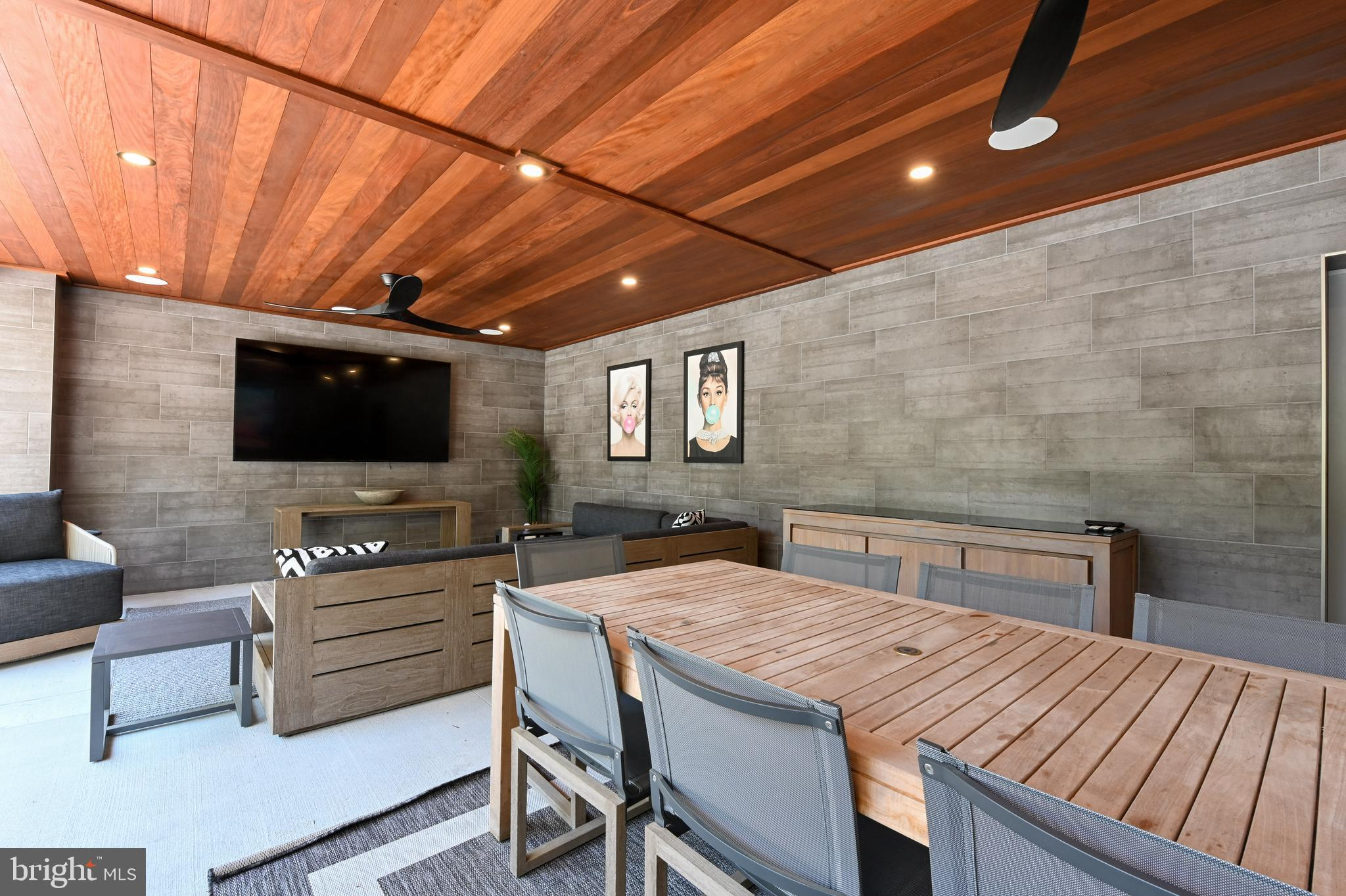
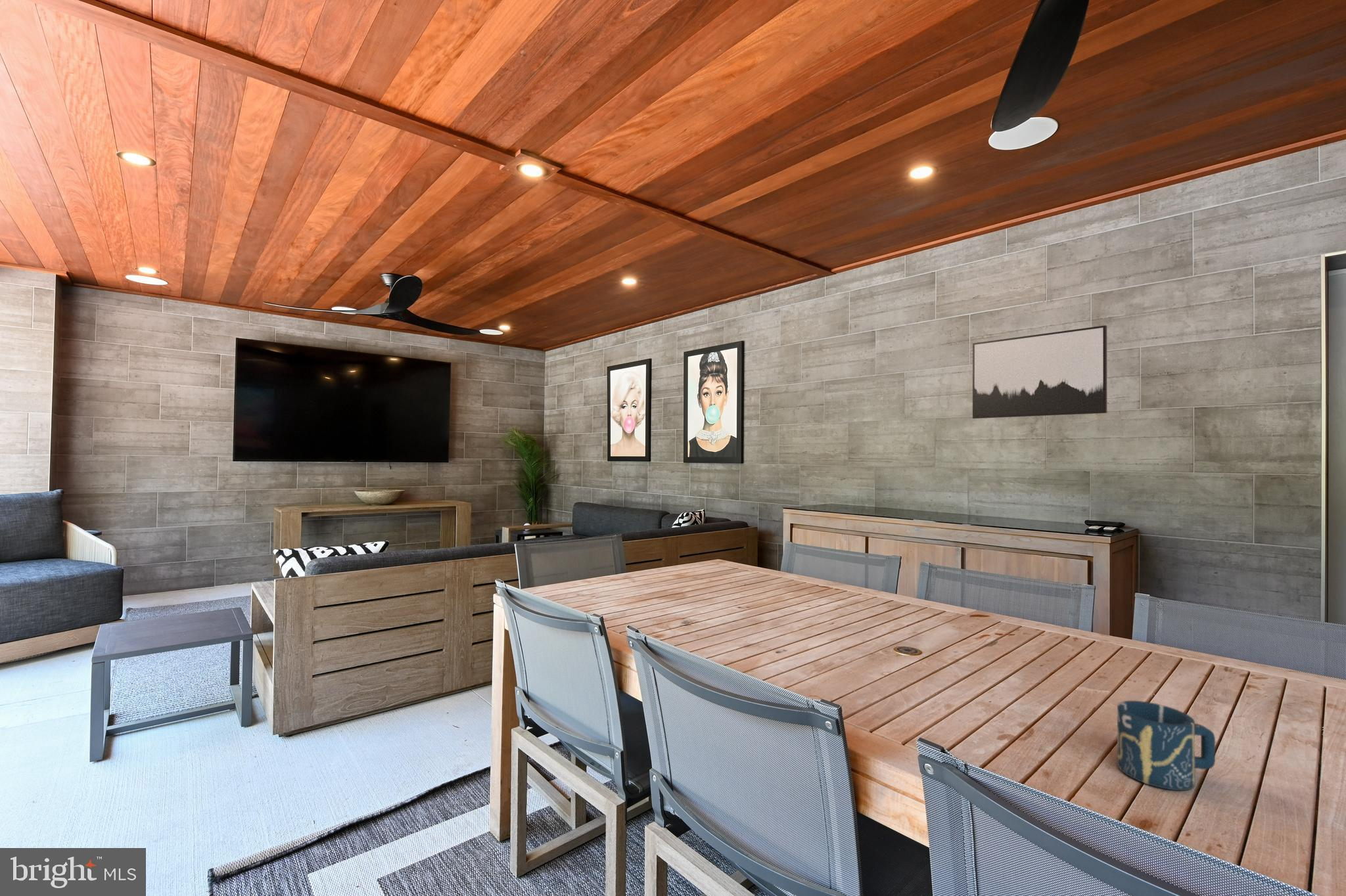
+ cup [1117,700,1216,791]
+ wall art [972,325,1107,419]
